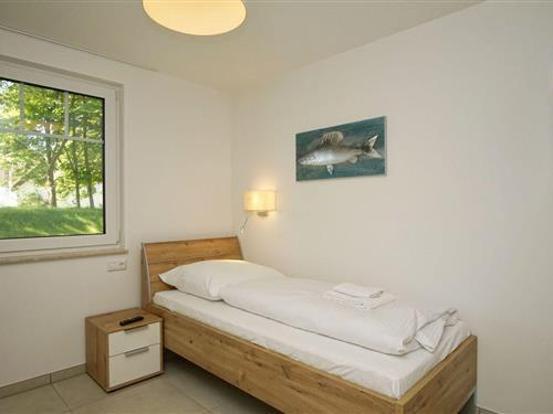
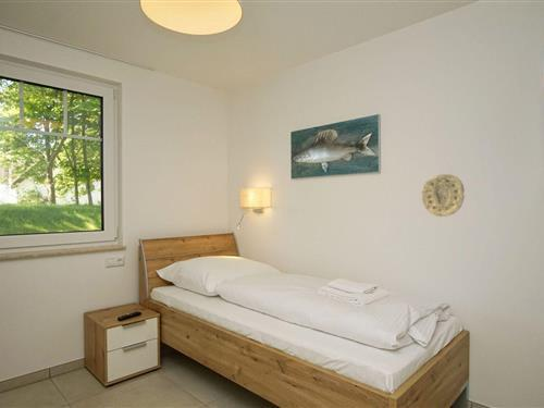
+ decorative plate [420,173,466,218]
